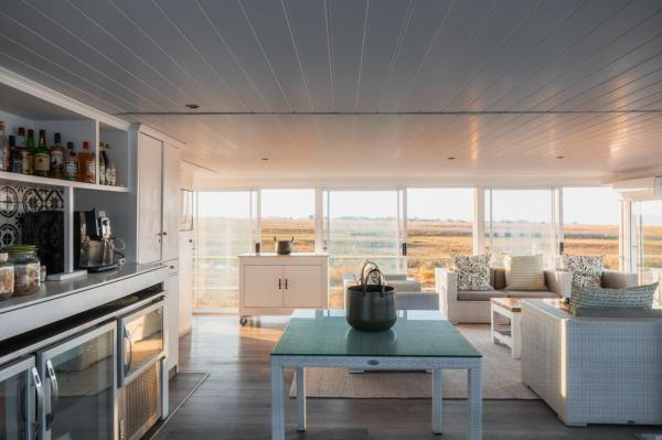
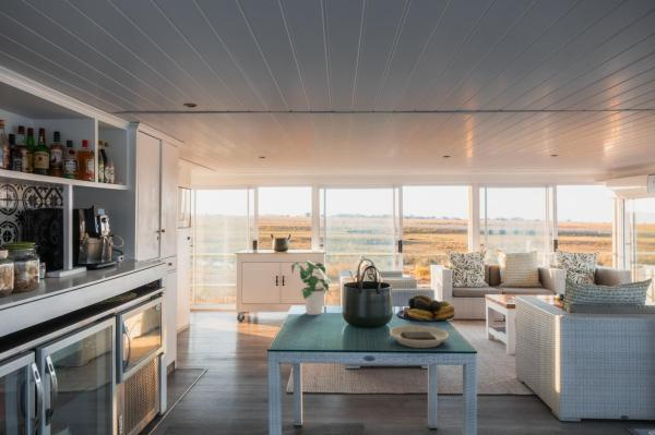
+ plate [389,324,450,349]
+ potted plant [290,259,332,316]
+ fruit bowl [396,293,456,323]
